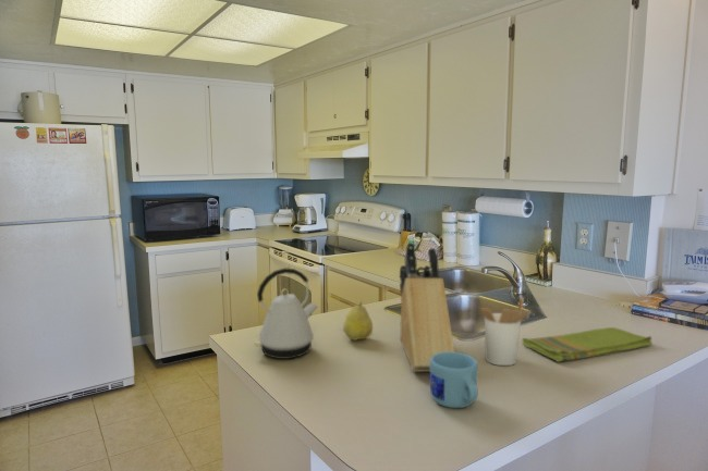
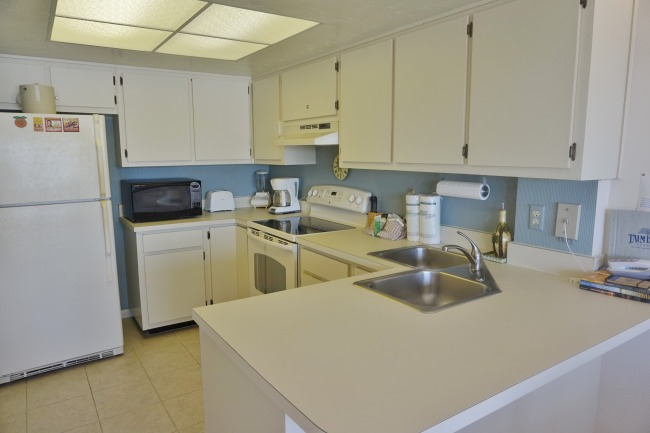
- kettle [254,267,319,360]
- dish towel [522,326,654,363]
- utensil holder [479,296,532,367]
- knife block [399,240,455,373]
- mug [429,351,479,409]
- fruit [342,300,374,342]
